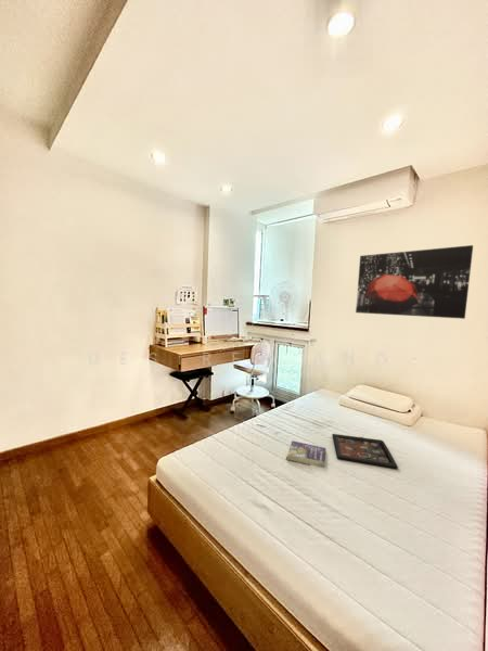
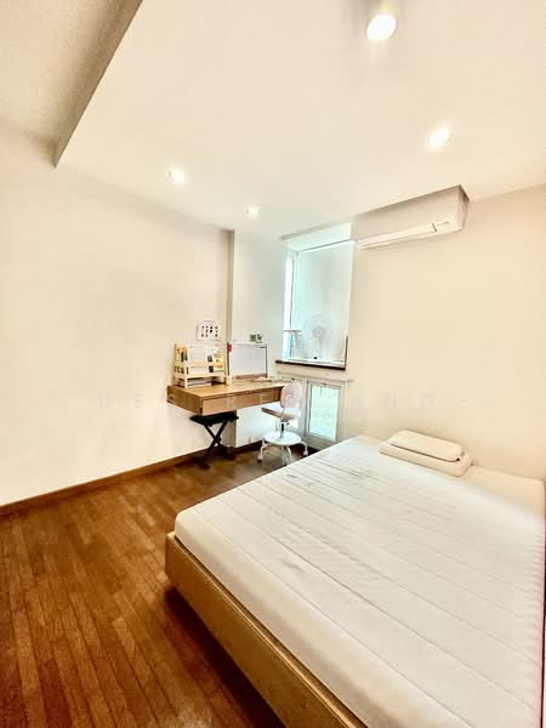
- wall art [355,244,474,320]
- book [285,439,326,468]
- decorative tray [331,433,399,470]
